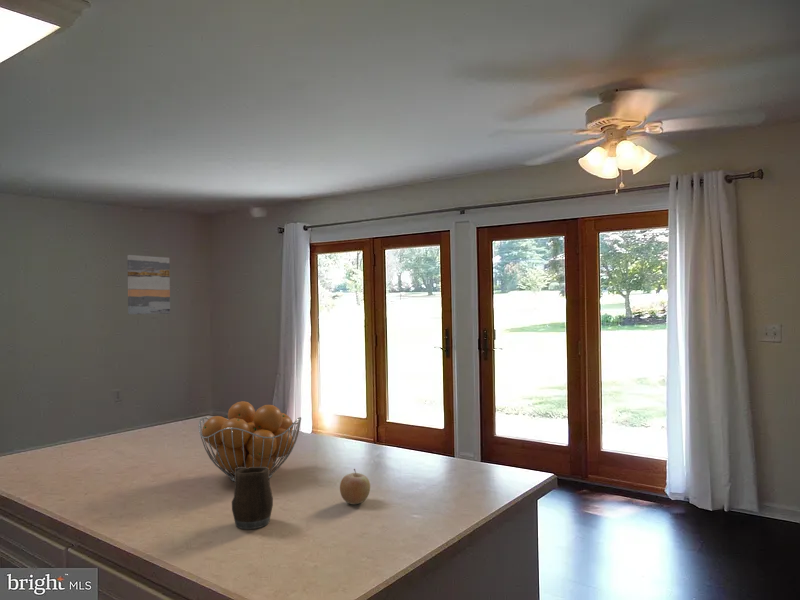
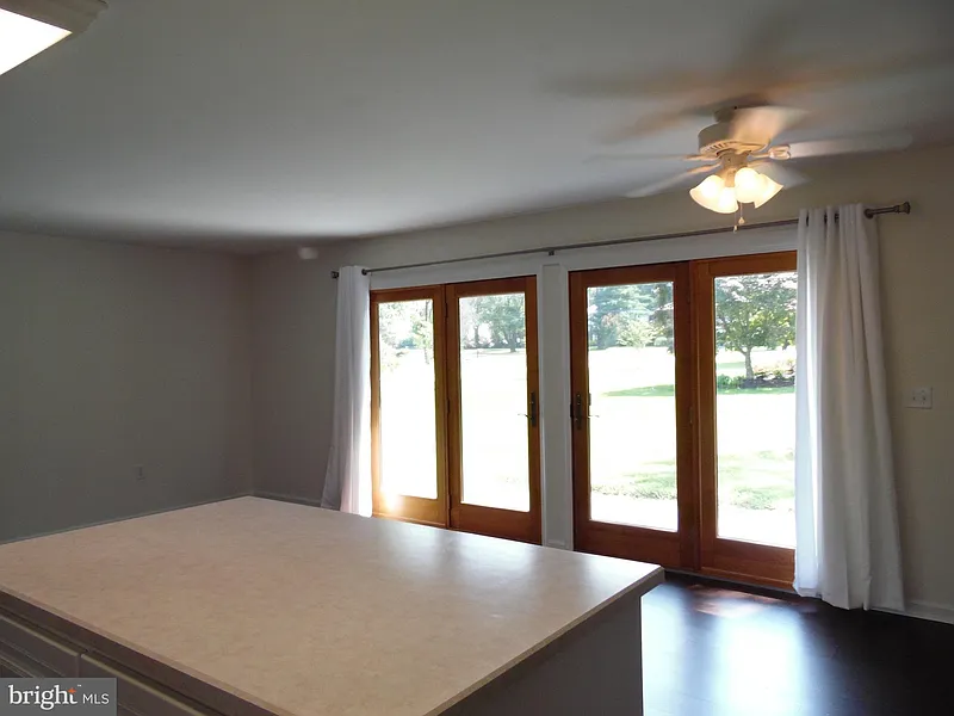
- wall art [127,254,171,315]
- fruit basket [198,400,302,483]
- fruit [339,468,371,505]
- mug [231,467,274,530]
